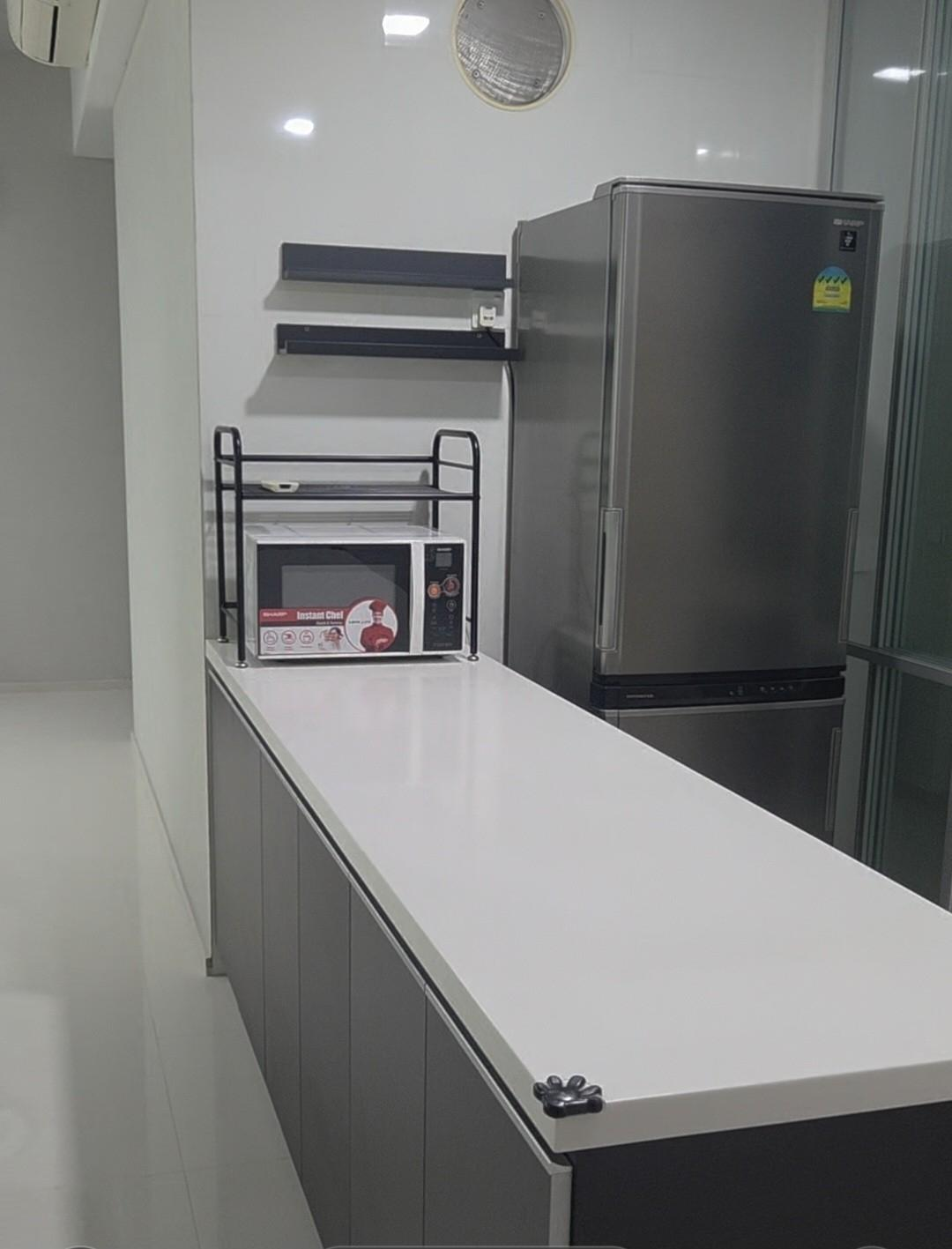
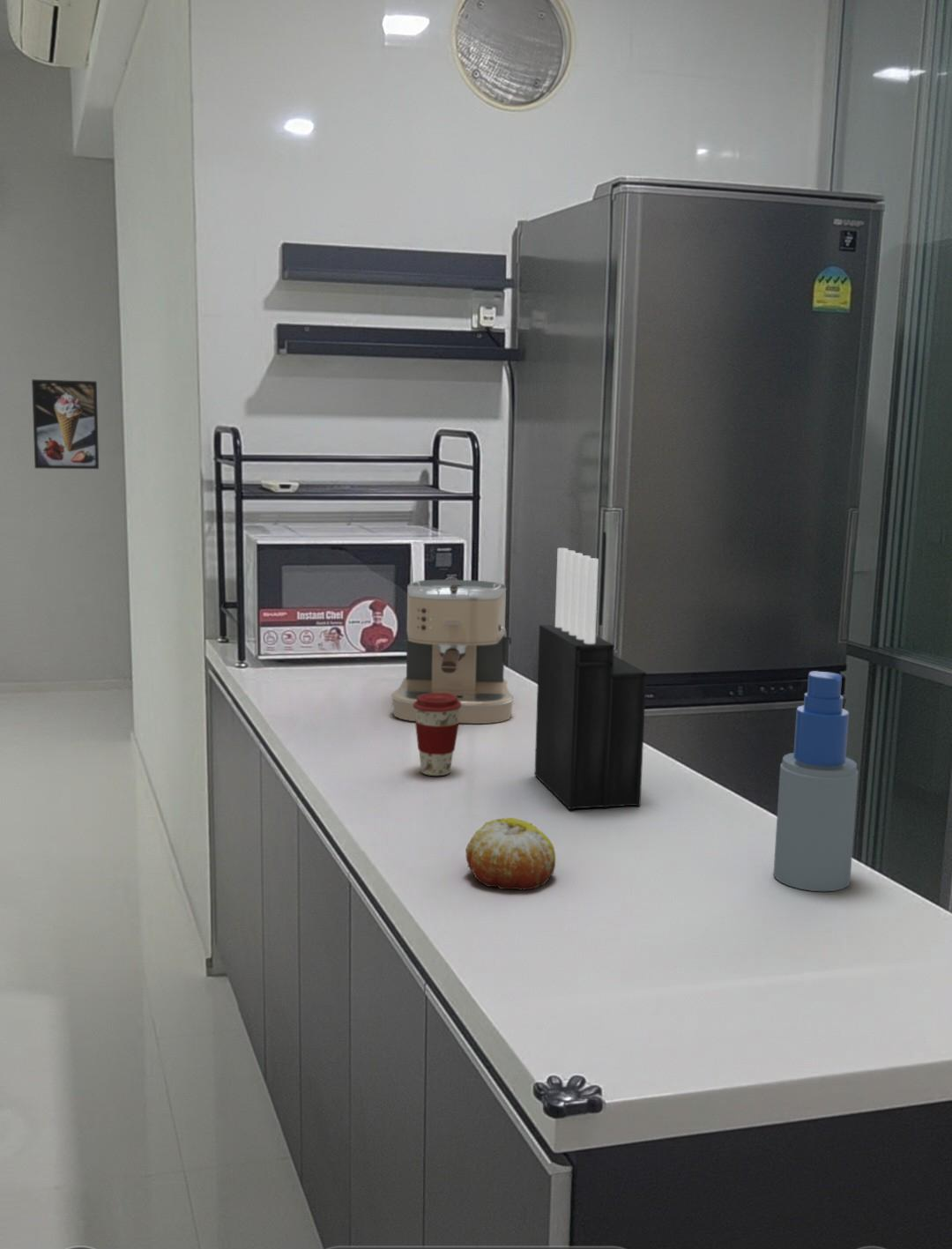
+ knife block [534,547,647,810]
+ spray bottle [772,670,859,892]
+ coffee cup [413,693,461,777]
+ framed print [31,379,100,470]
+ fruit [465,817,556,891]
+ coffee maker [390,579,515,725]
